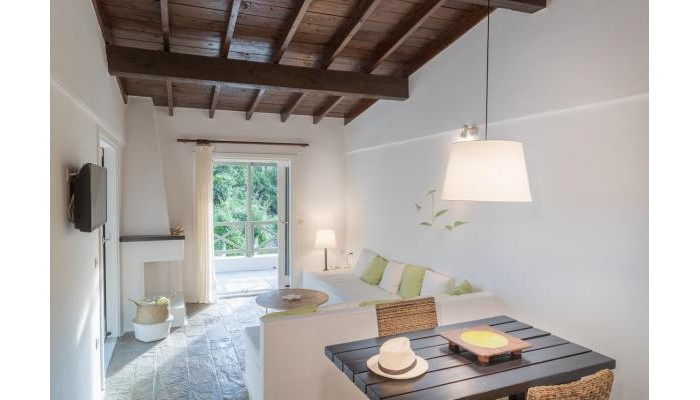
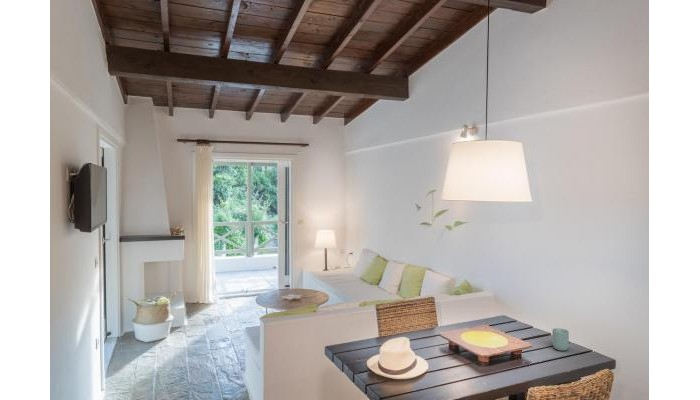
+ cup [551,327,570,352]
